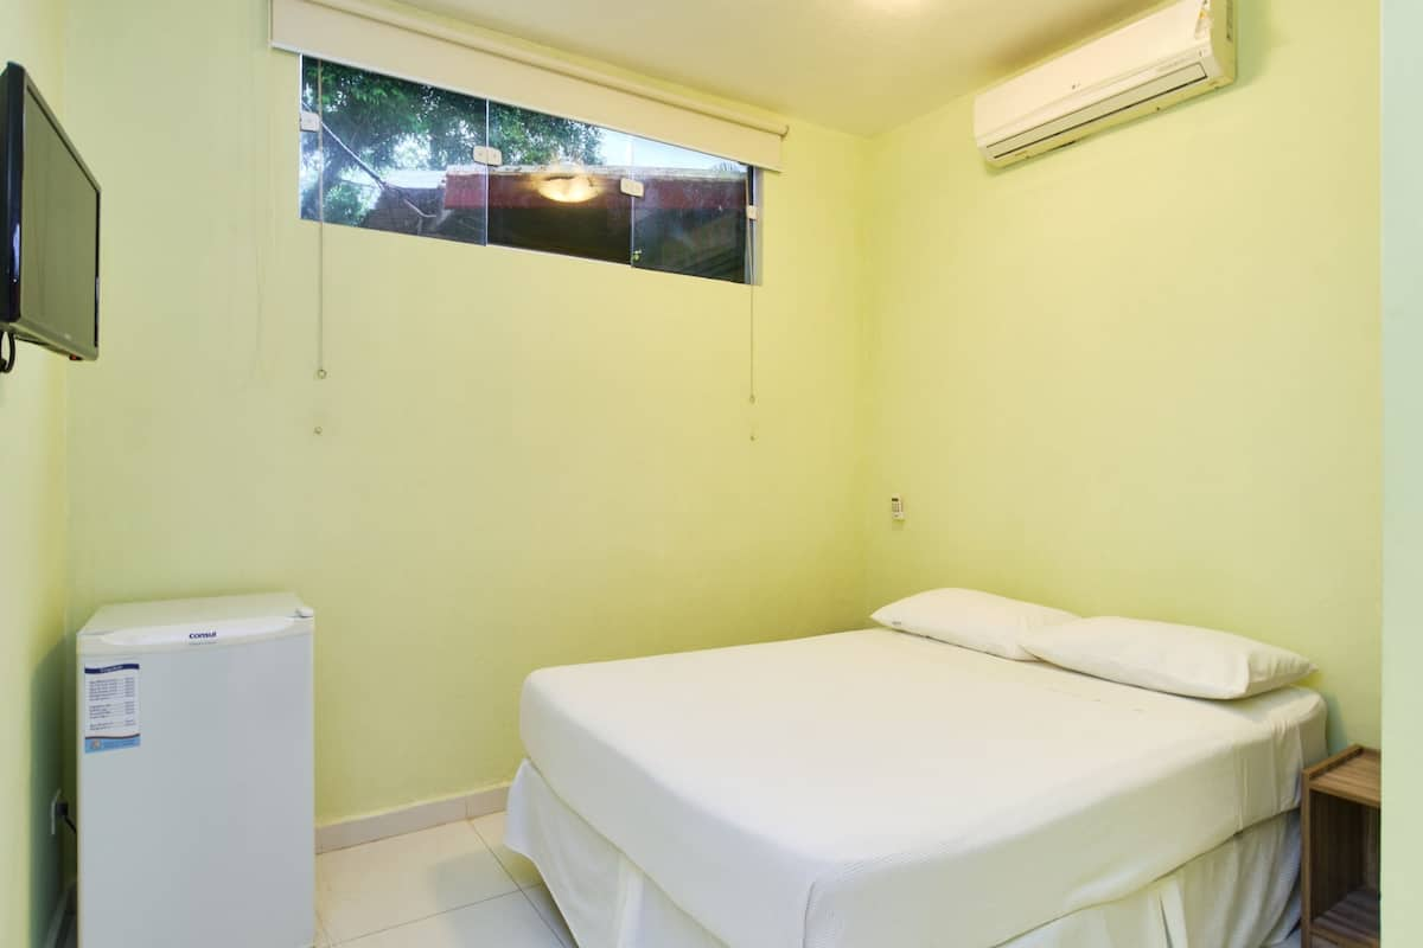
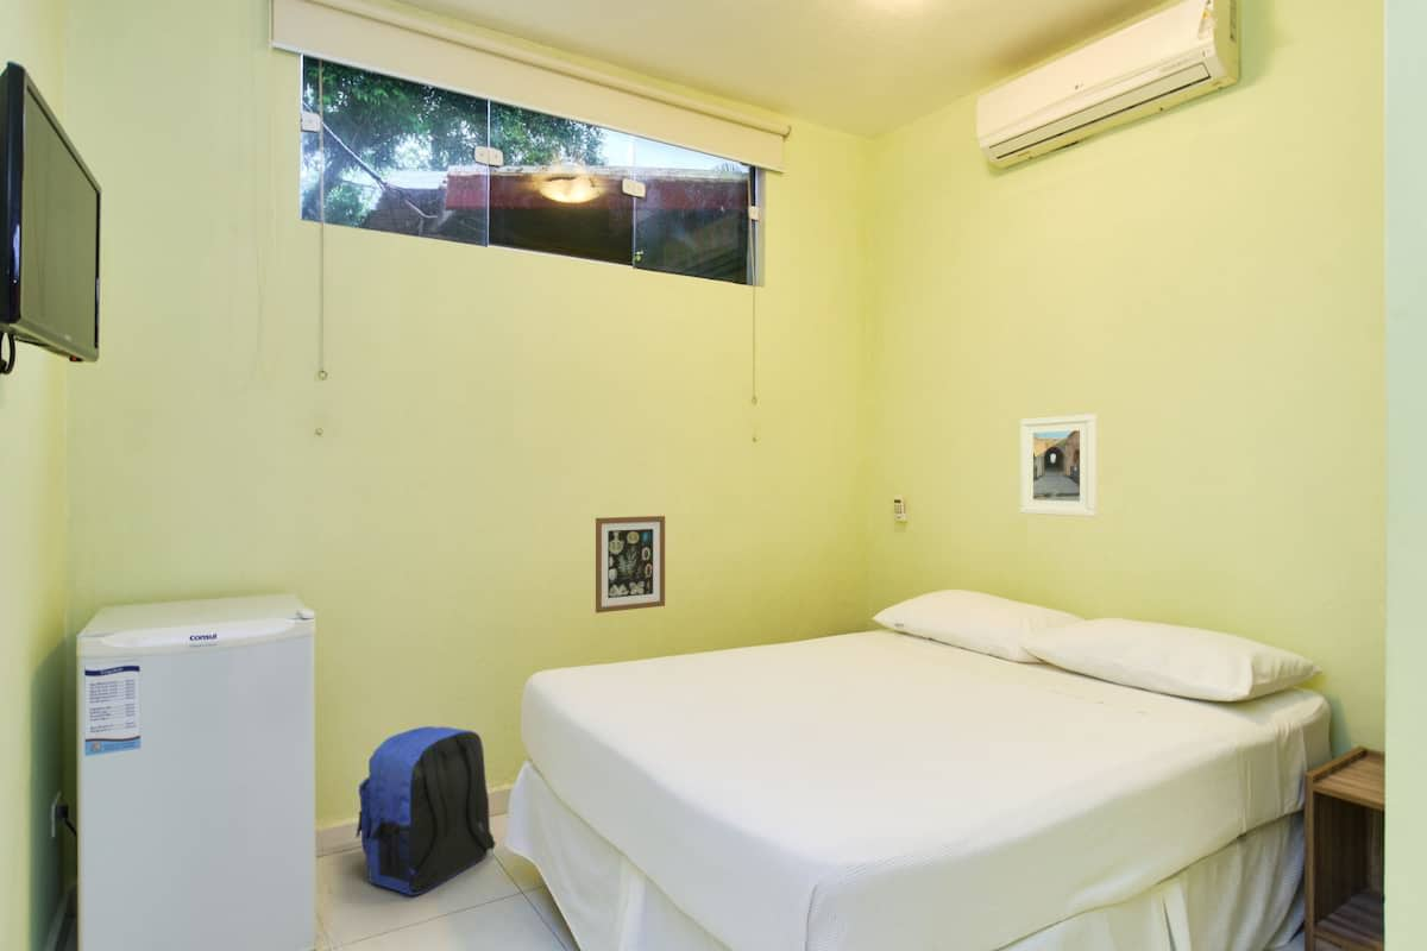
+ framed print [1019,414,1098,518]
+ wall art [595,515,666,613]
+ backpack [354,725,497,896]
